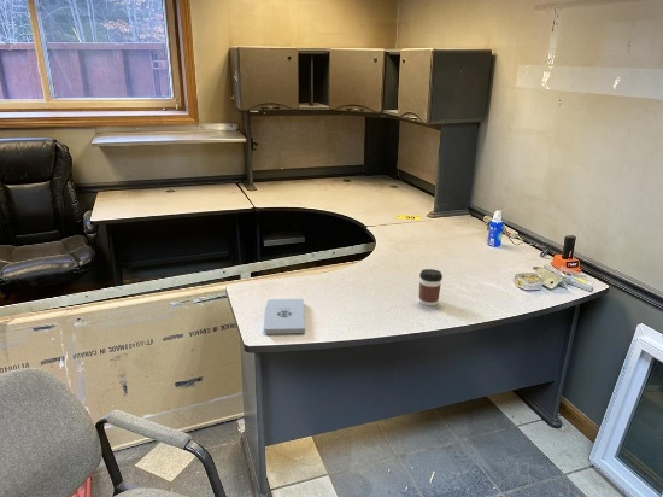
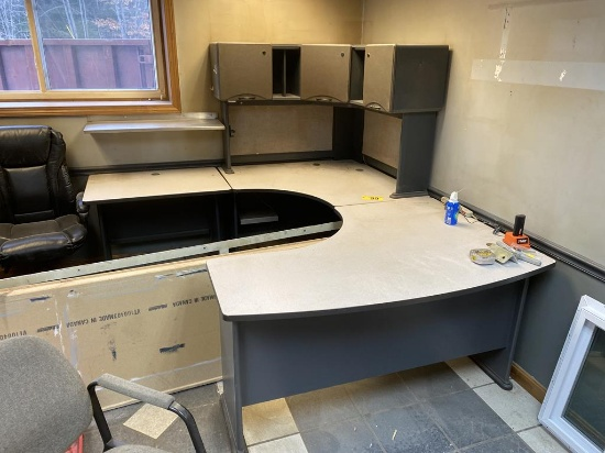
- notepad [263,298,306,335]
- coffee cup [418,268,444,306]
